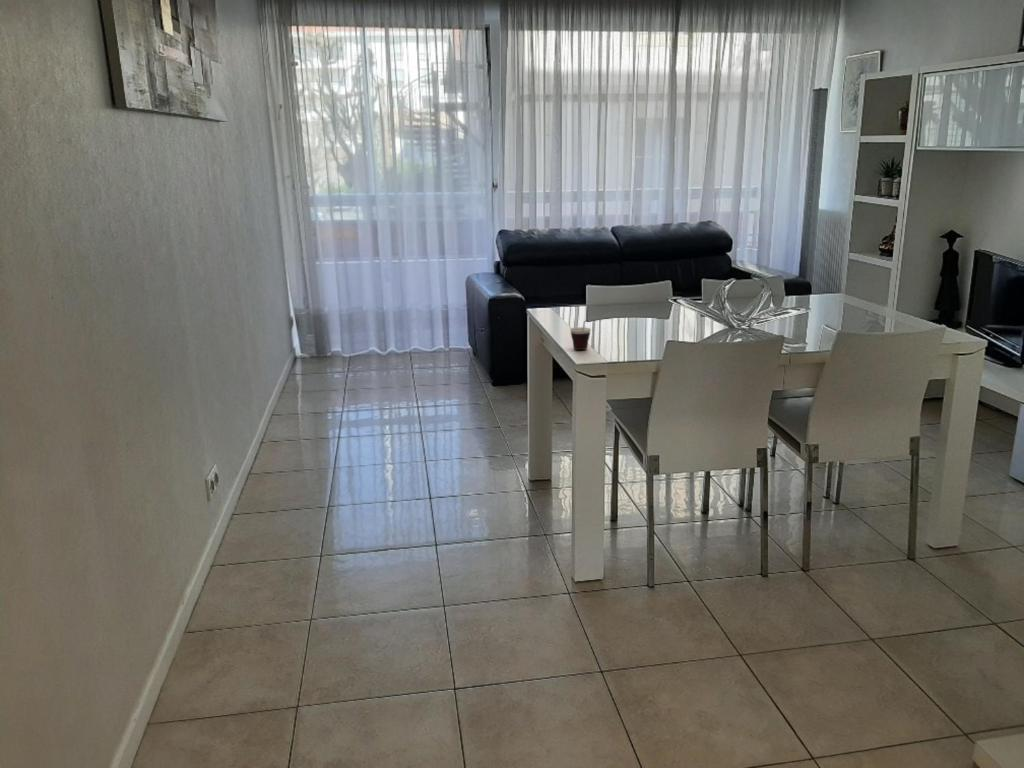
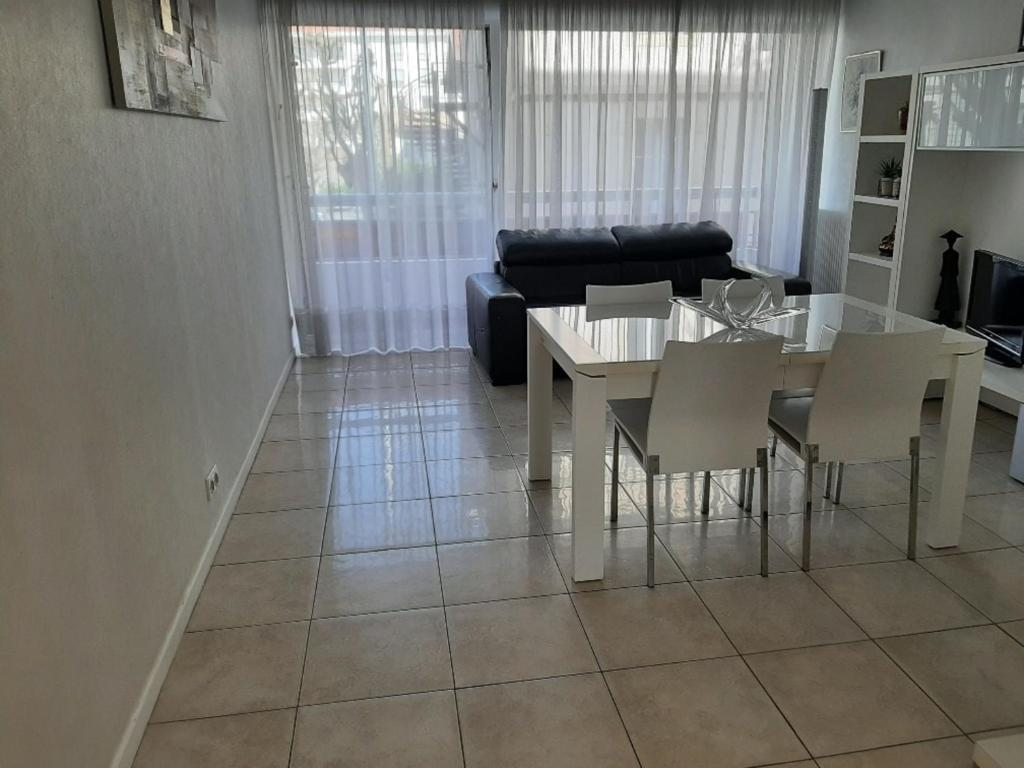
- cup [569,319,592,351]
